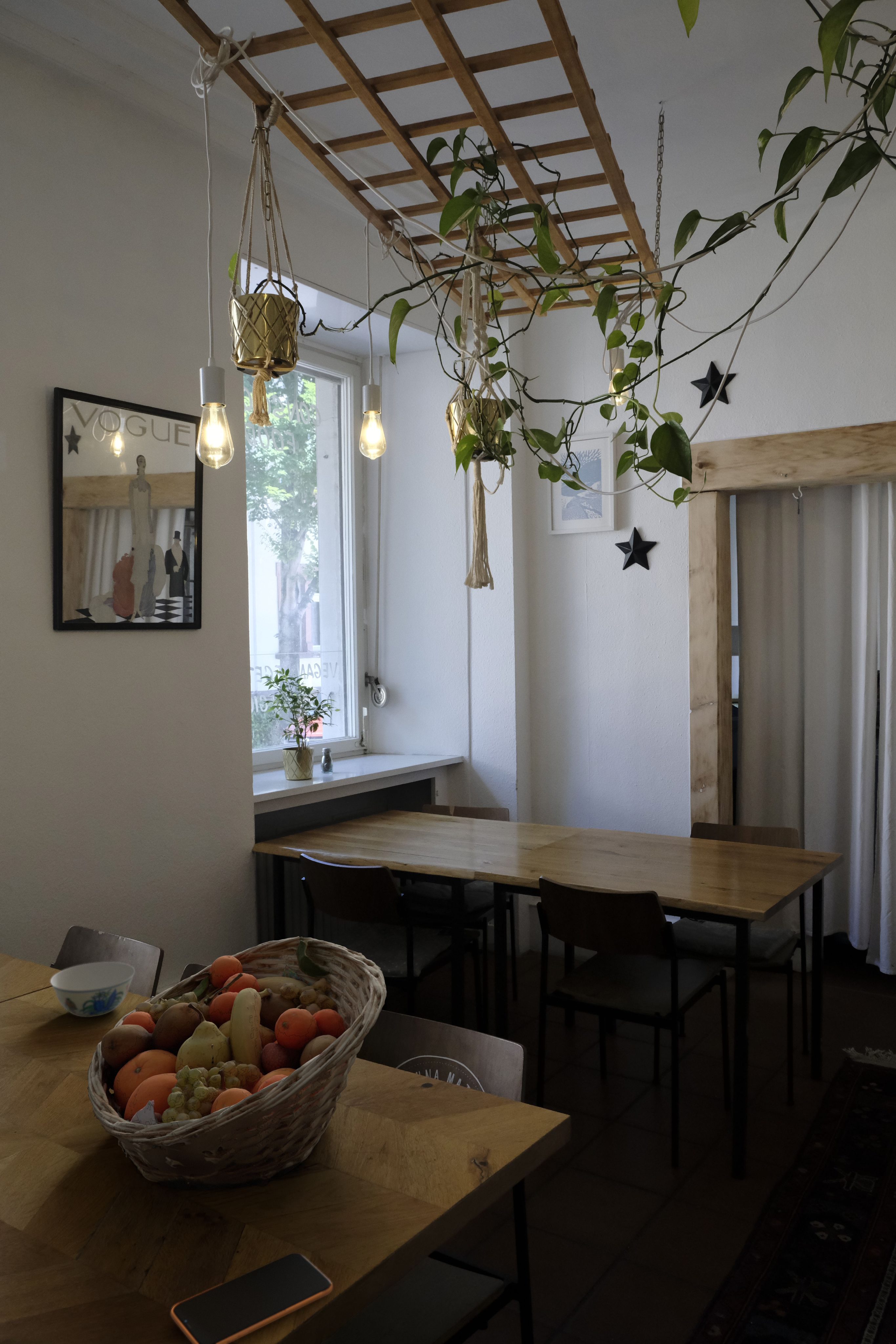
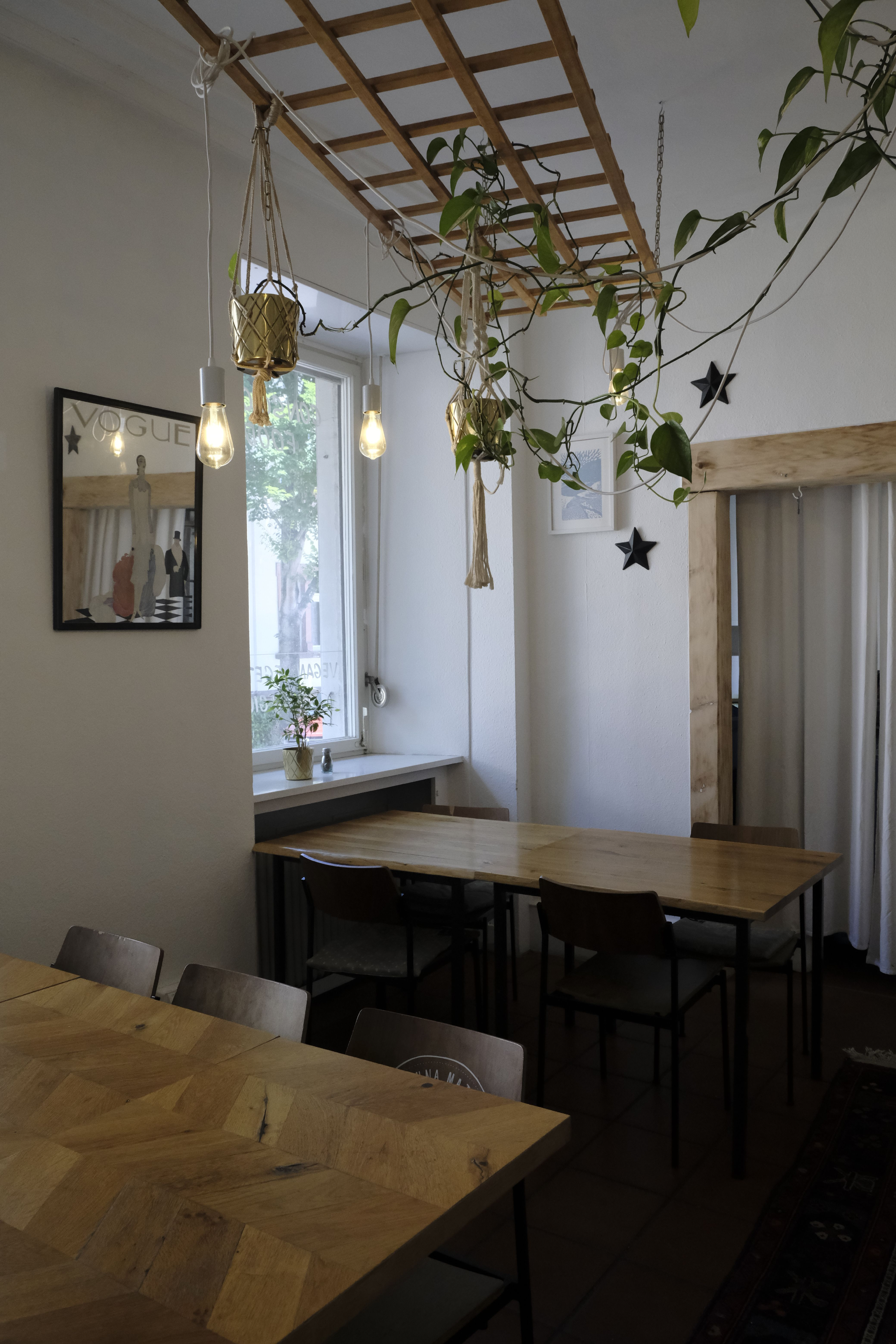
- fruit basket [87,936,387,1191]
- chinaware [50,961,135,1017]
- smartphone [170,1252,333,1344]
